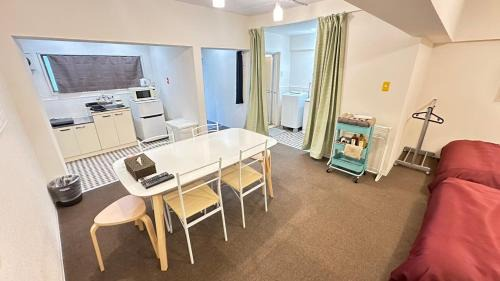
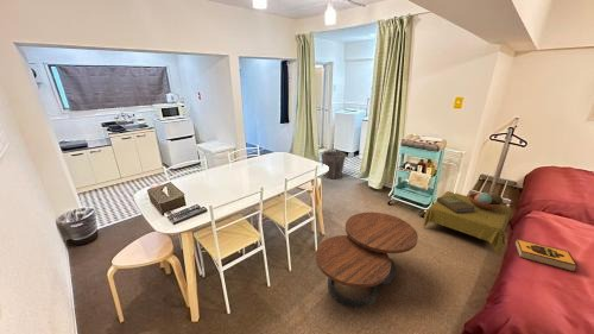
+ waste bin [321,150,347,181]
+ hardback book [514,238,579,272]
+ side table [422,190,513,256]
+ coffee table [315,212,419,309]
